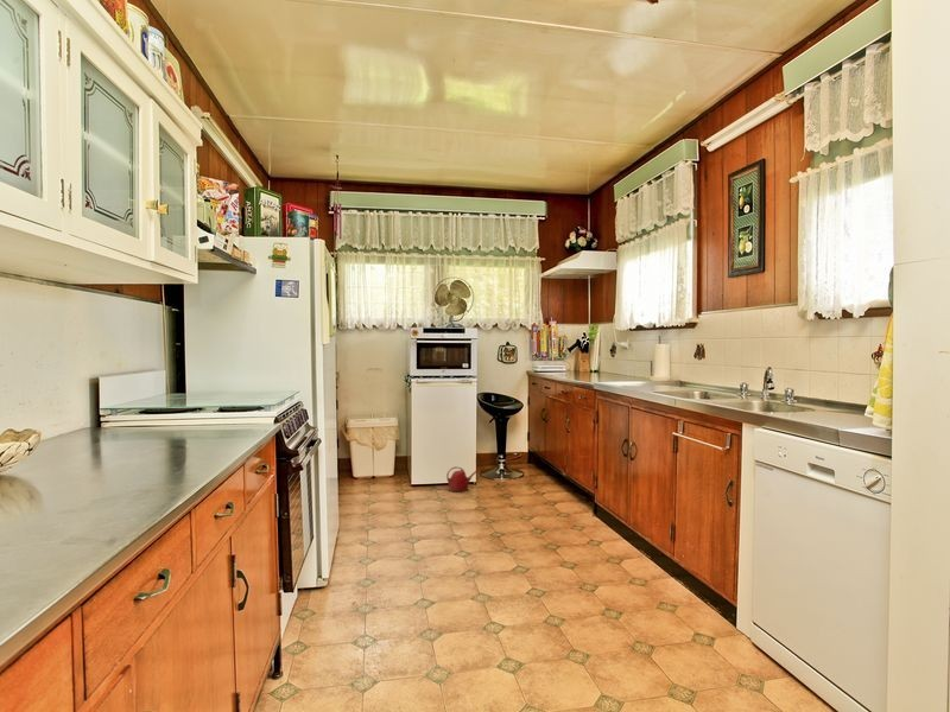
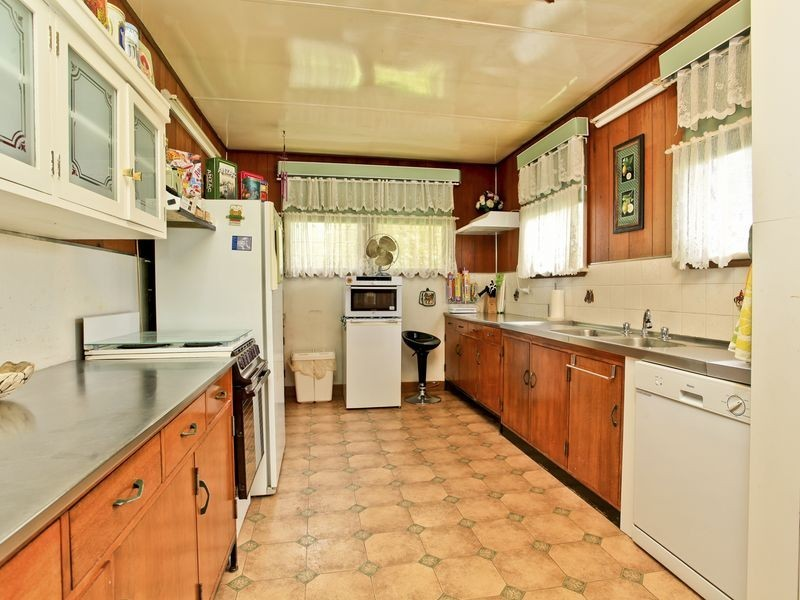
- watering can [445,465,481,492]
